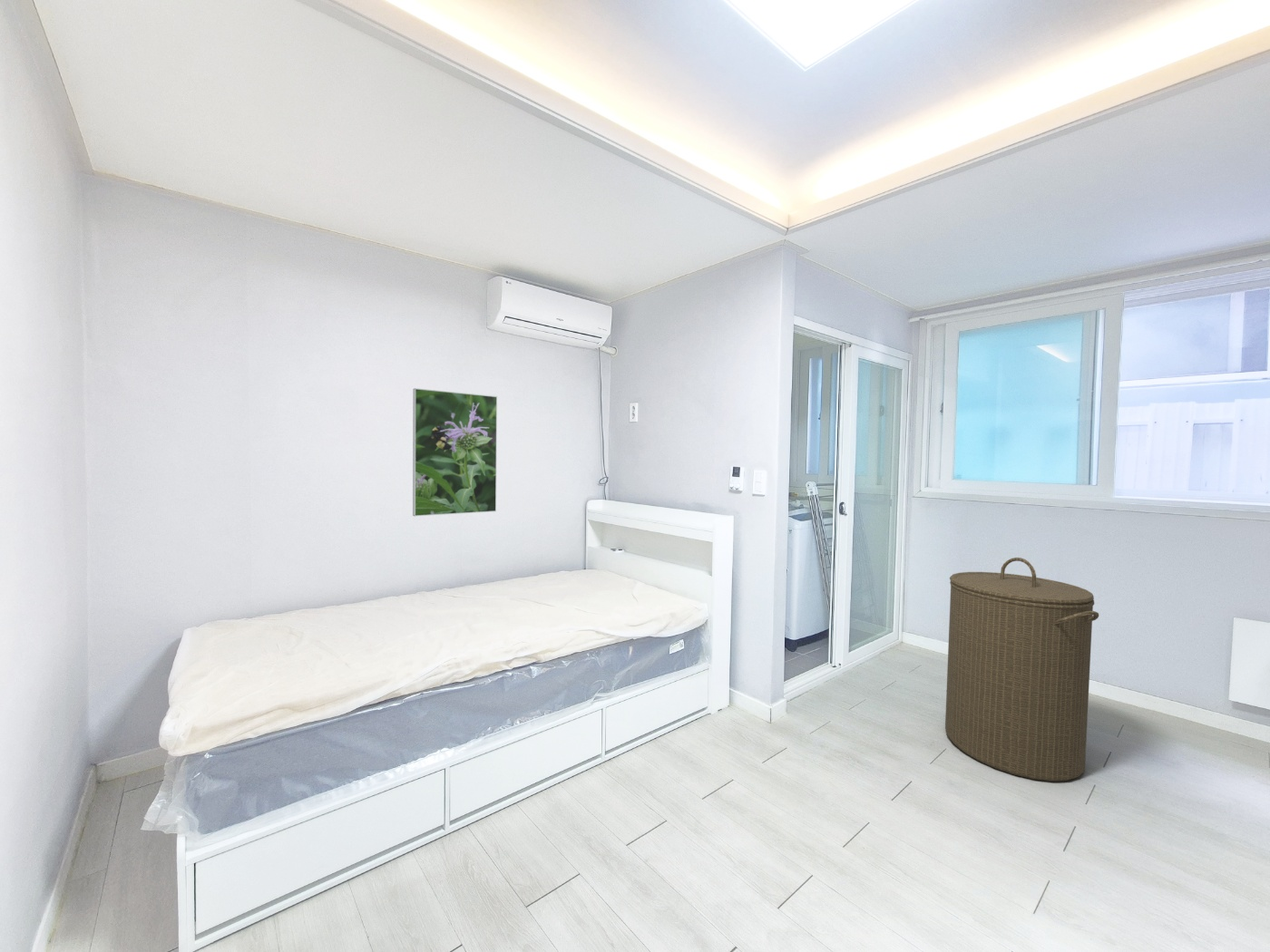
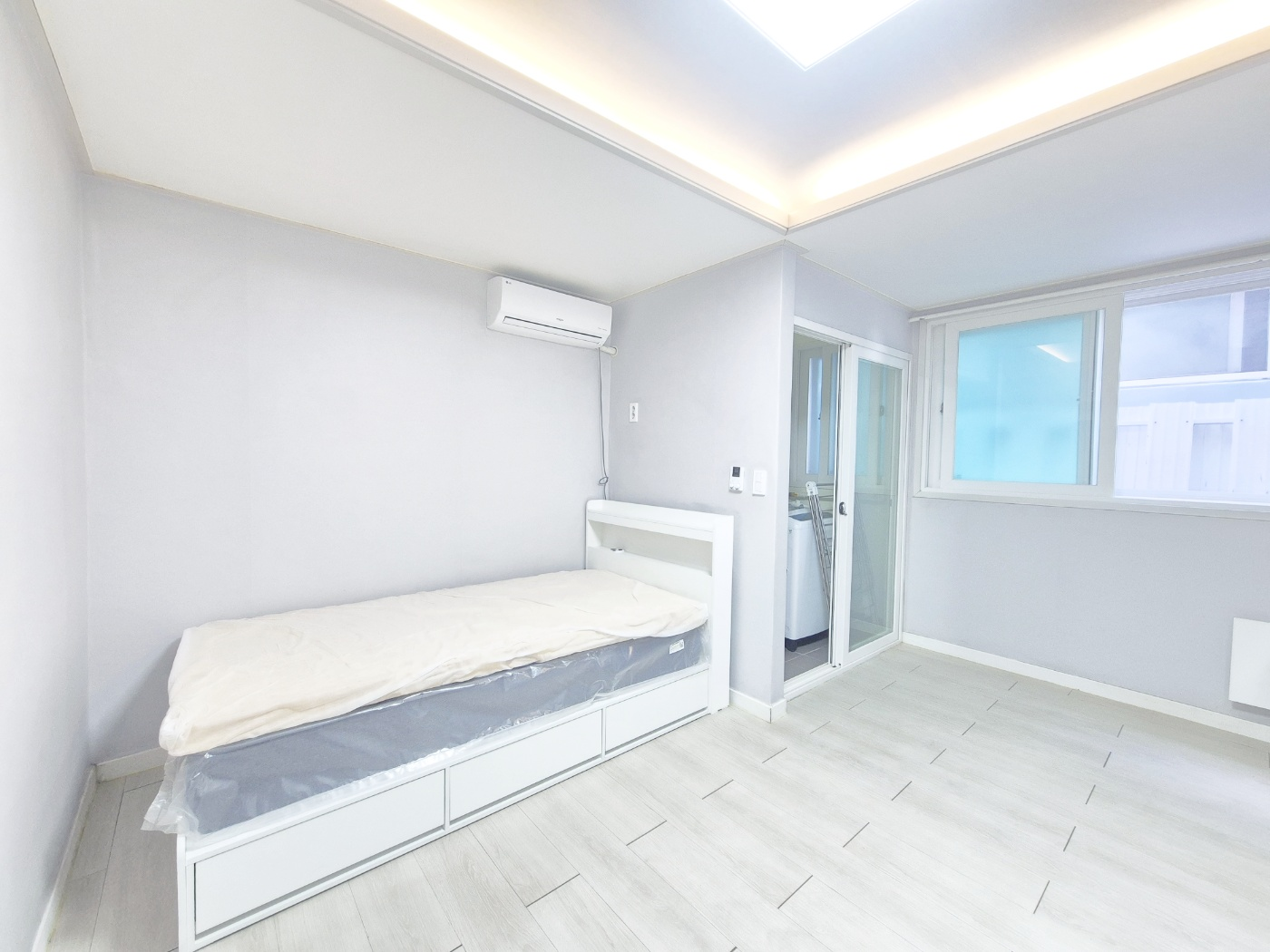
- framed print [412,387,498,517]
- laundry hamper [944,557,1099,782]
